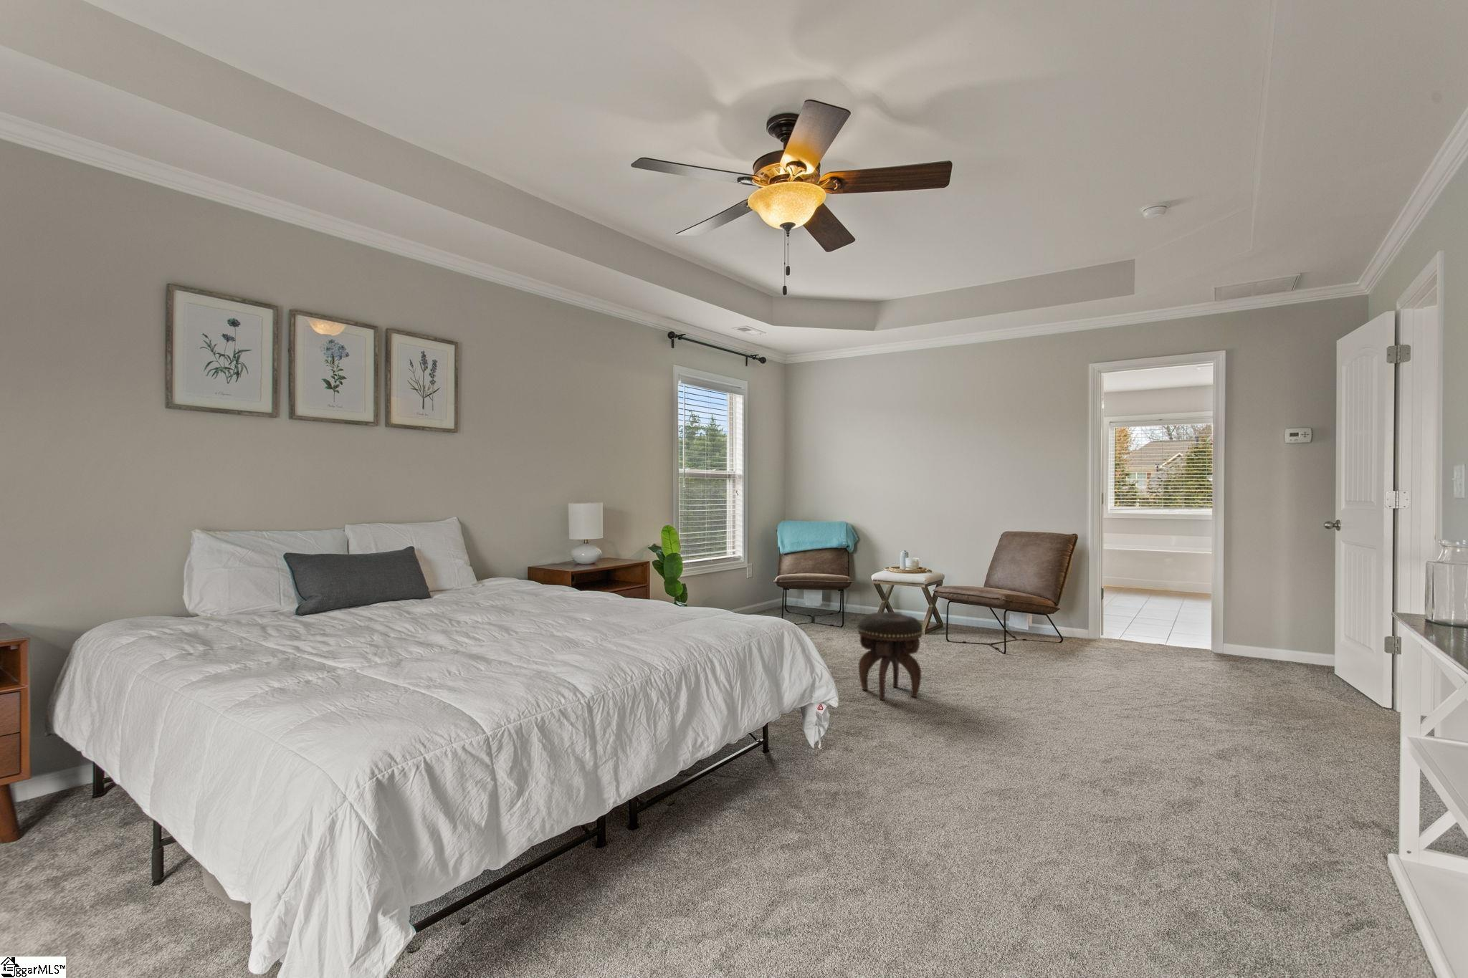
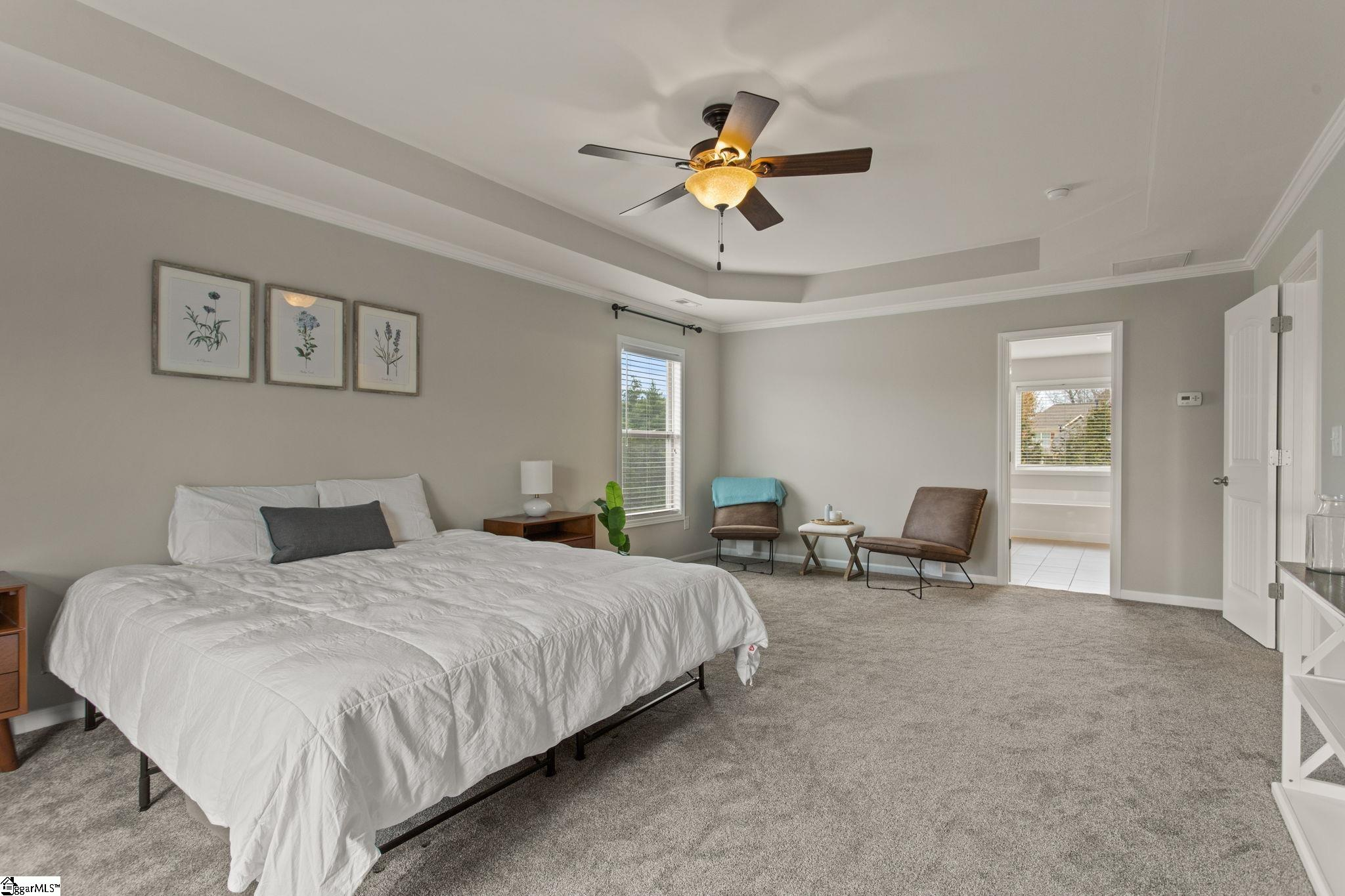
- footstool [857,611,923,701]
